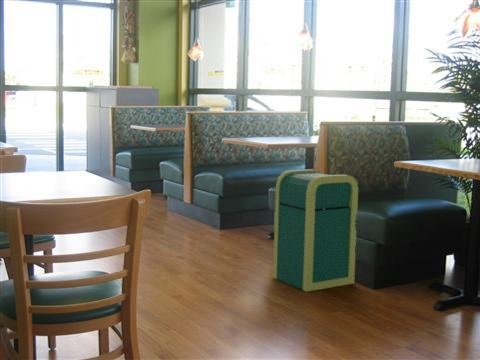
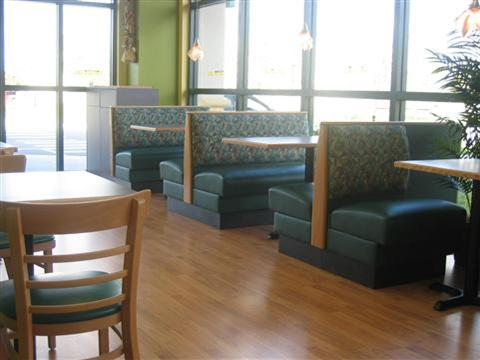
- trash can [272,168,359,293]
